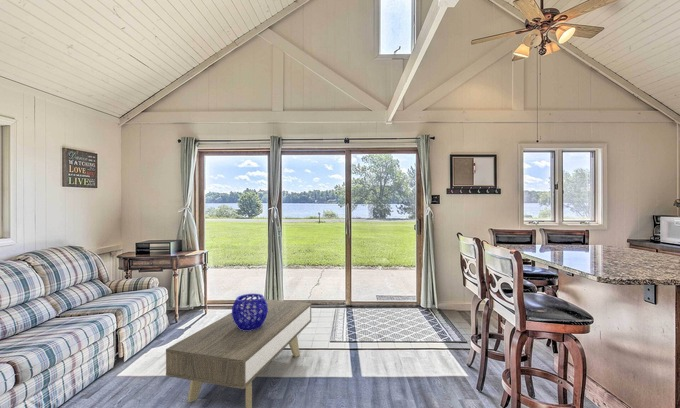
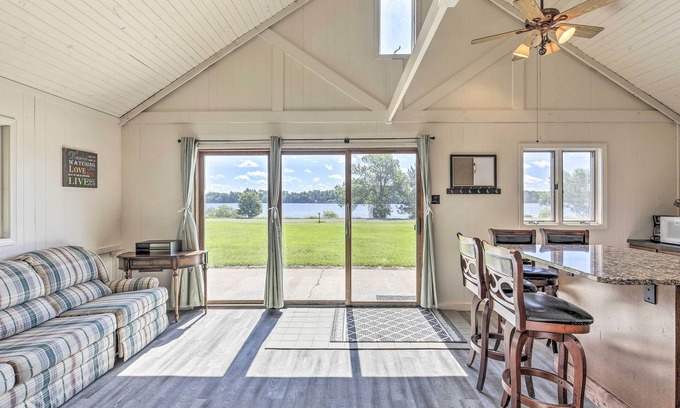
- coffee table [165,298,312,408]
- decorative bowl [231,293,268,331]
